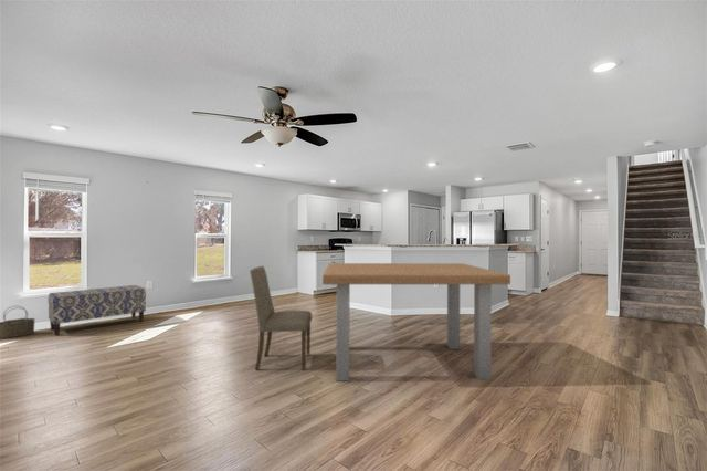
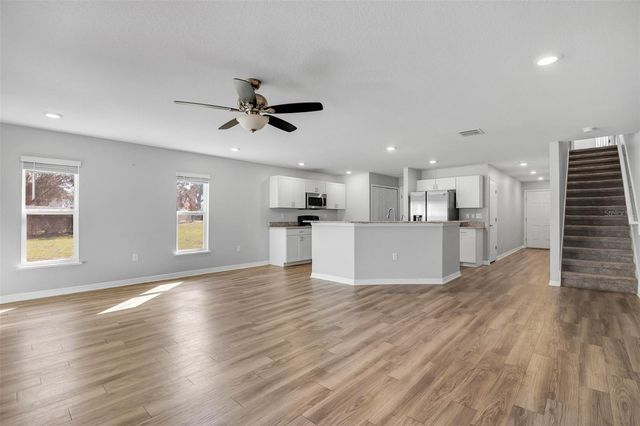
- bench [46,284,147,337]
- dining table [321,262,511,383]
- dining chair [249,265,313,371]
- wicker basket [0,305,36,339]
